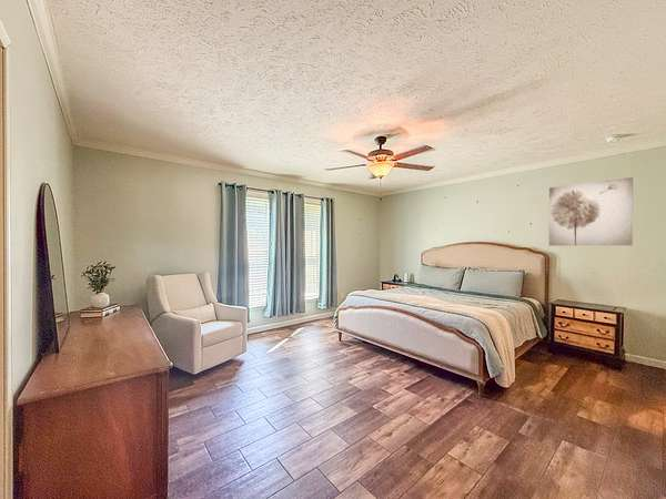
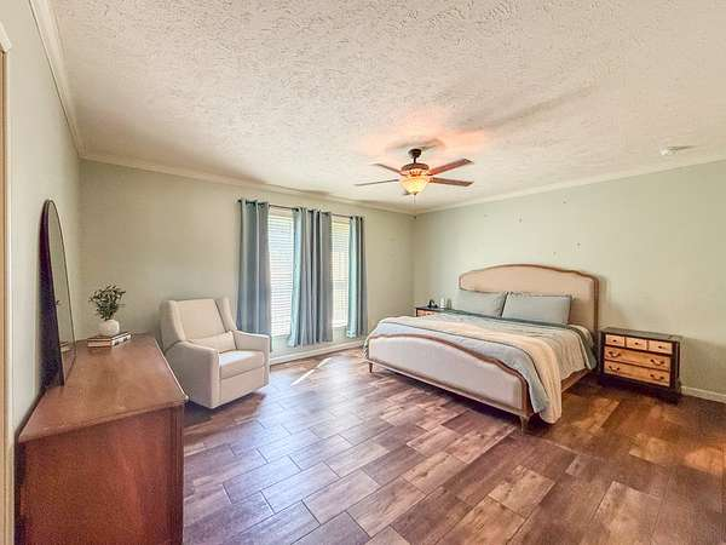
- wall art [548,176,634,246]
